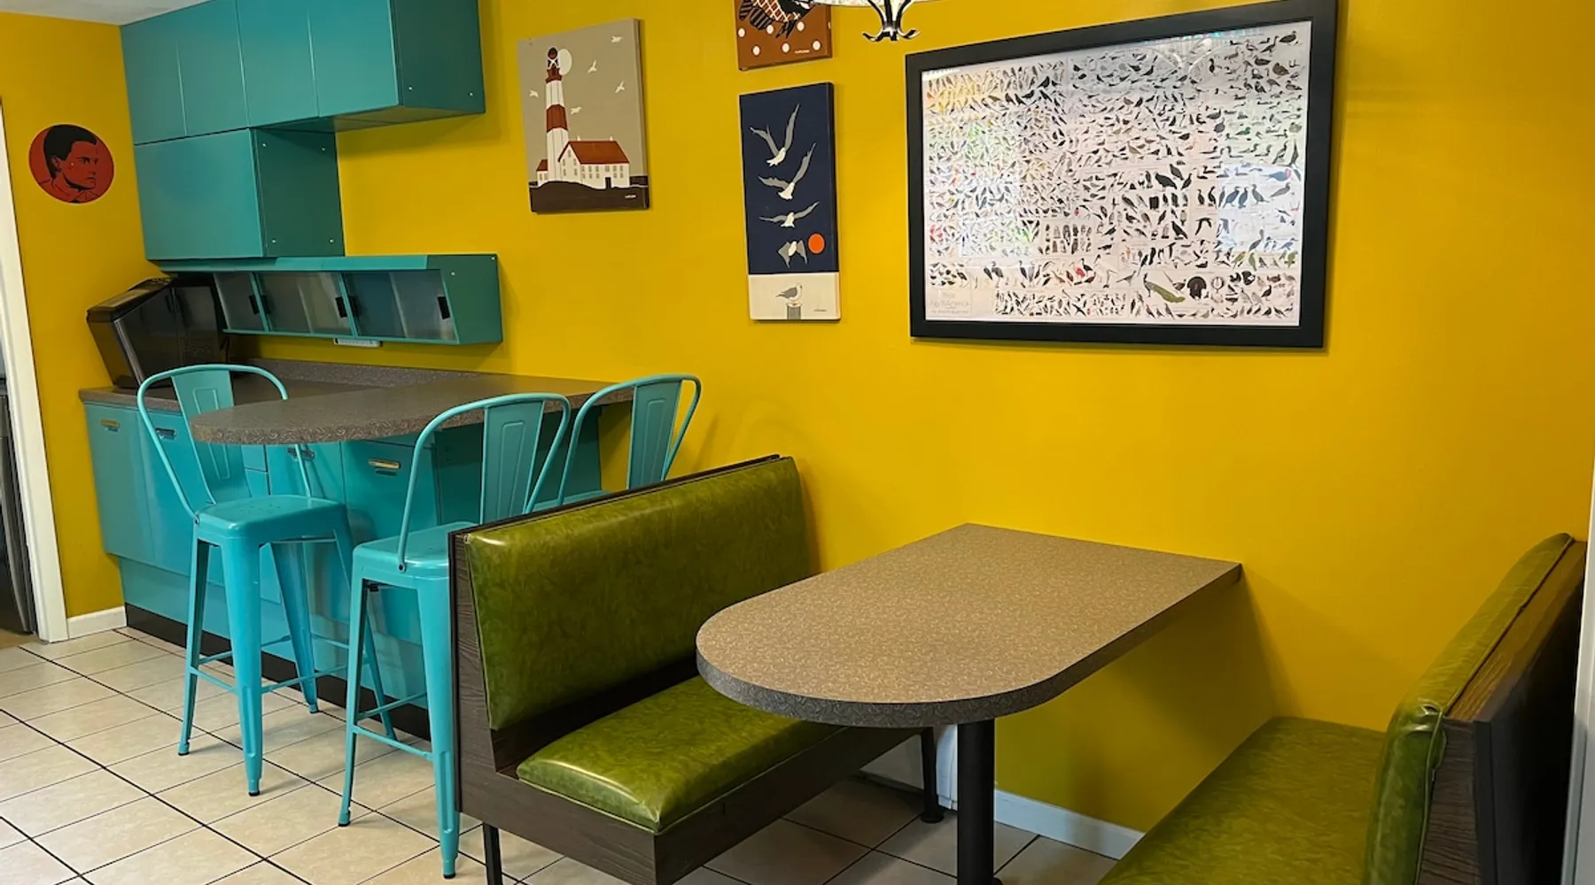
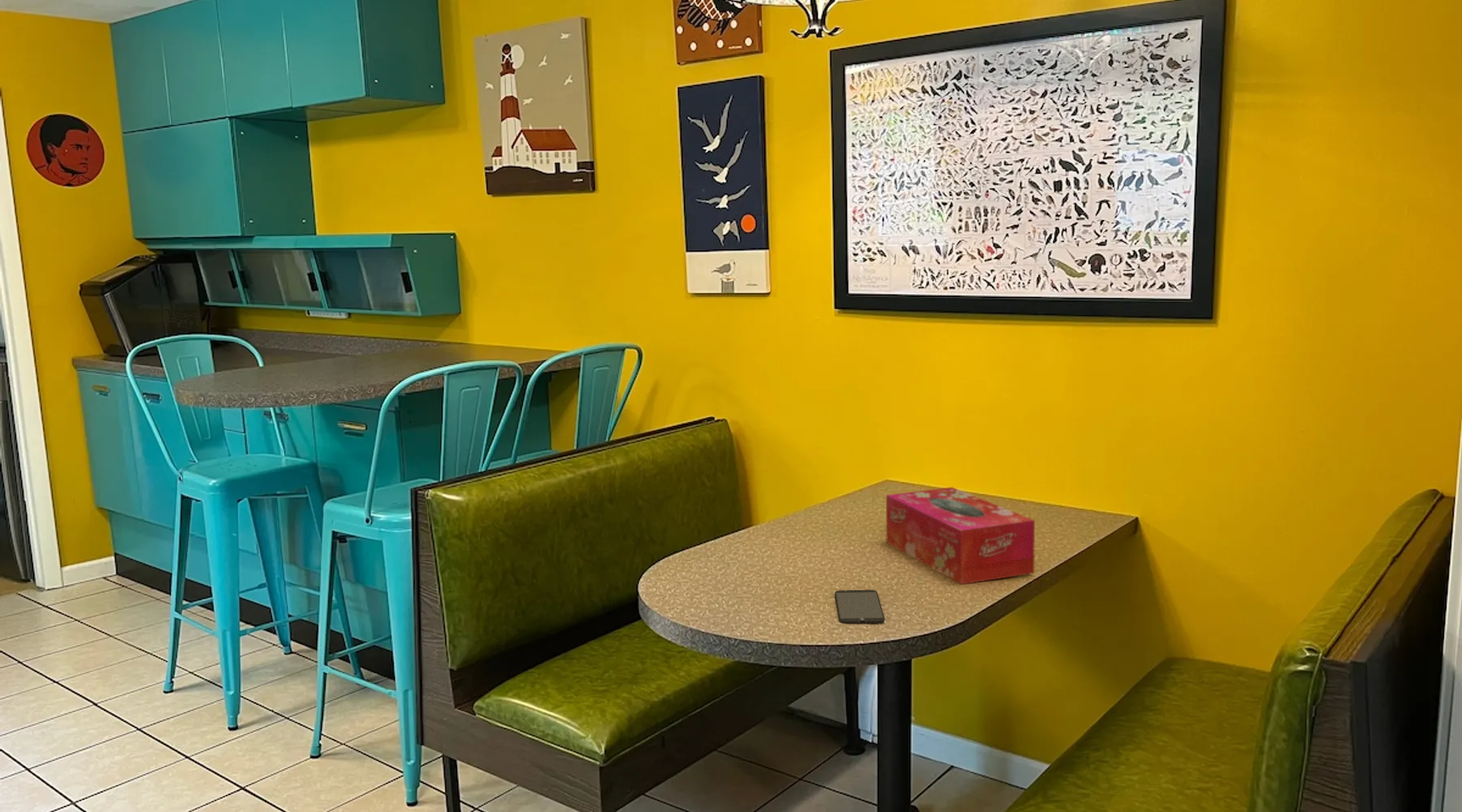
+ tissue box [885,486,1036,585]
+ smartphone [834,589,885,624]
